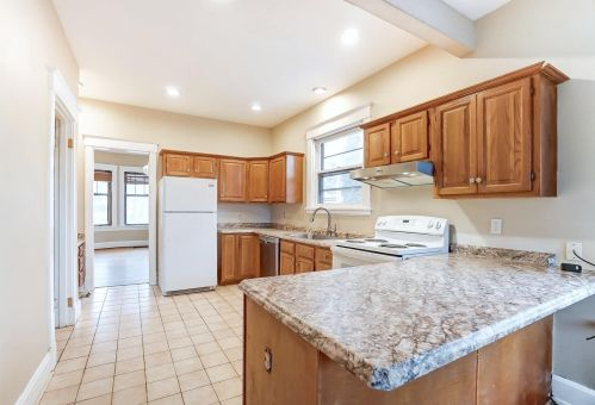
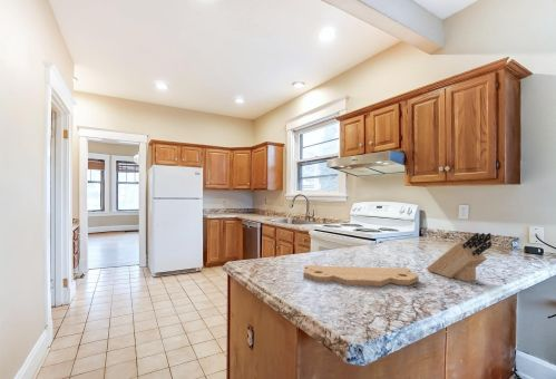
+ cutting board [303,264,420,288]
+ knife block [426,232,492,283]
